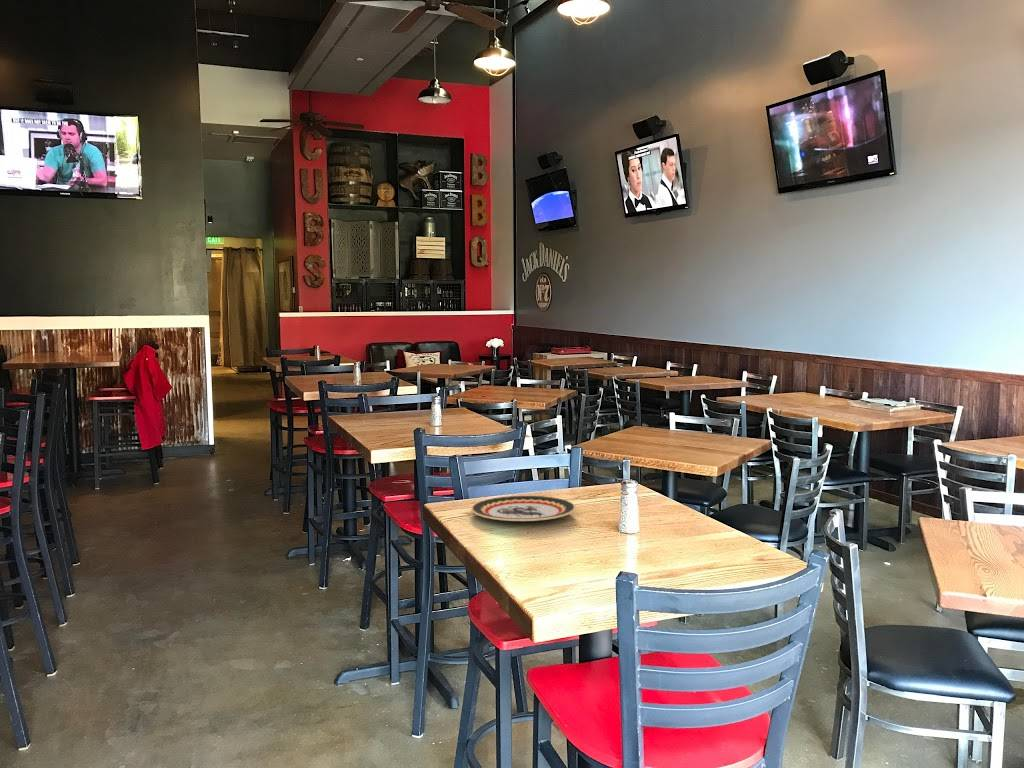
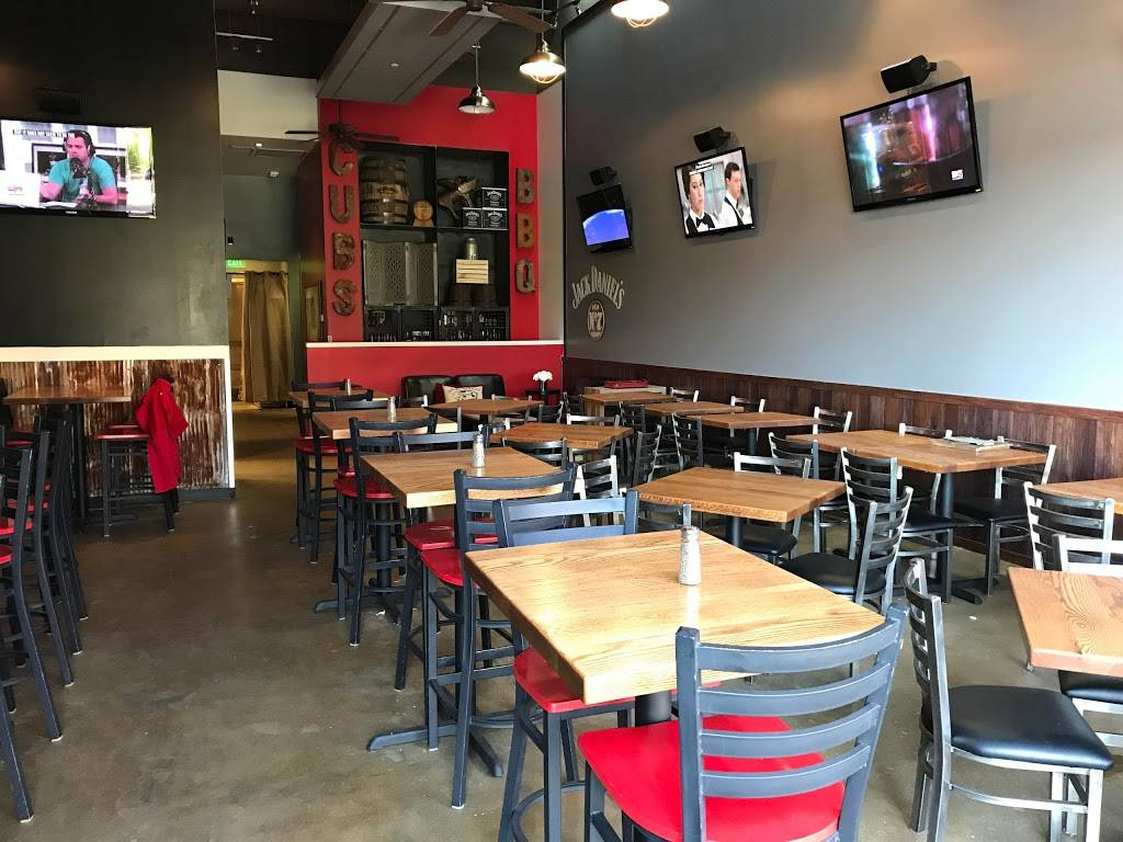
- plate [470,495,577,522]
